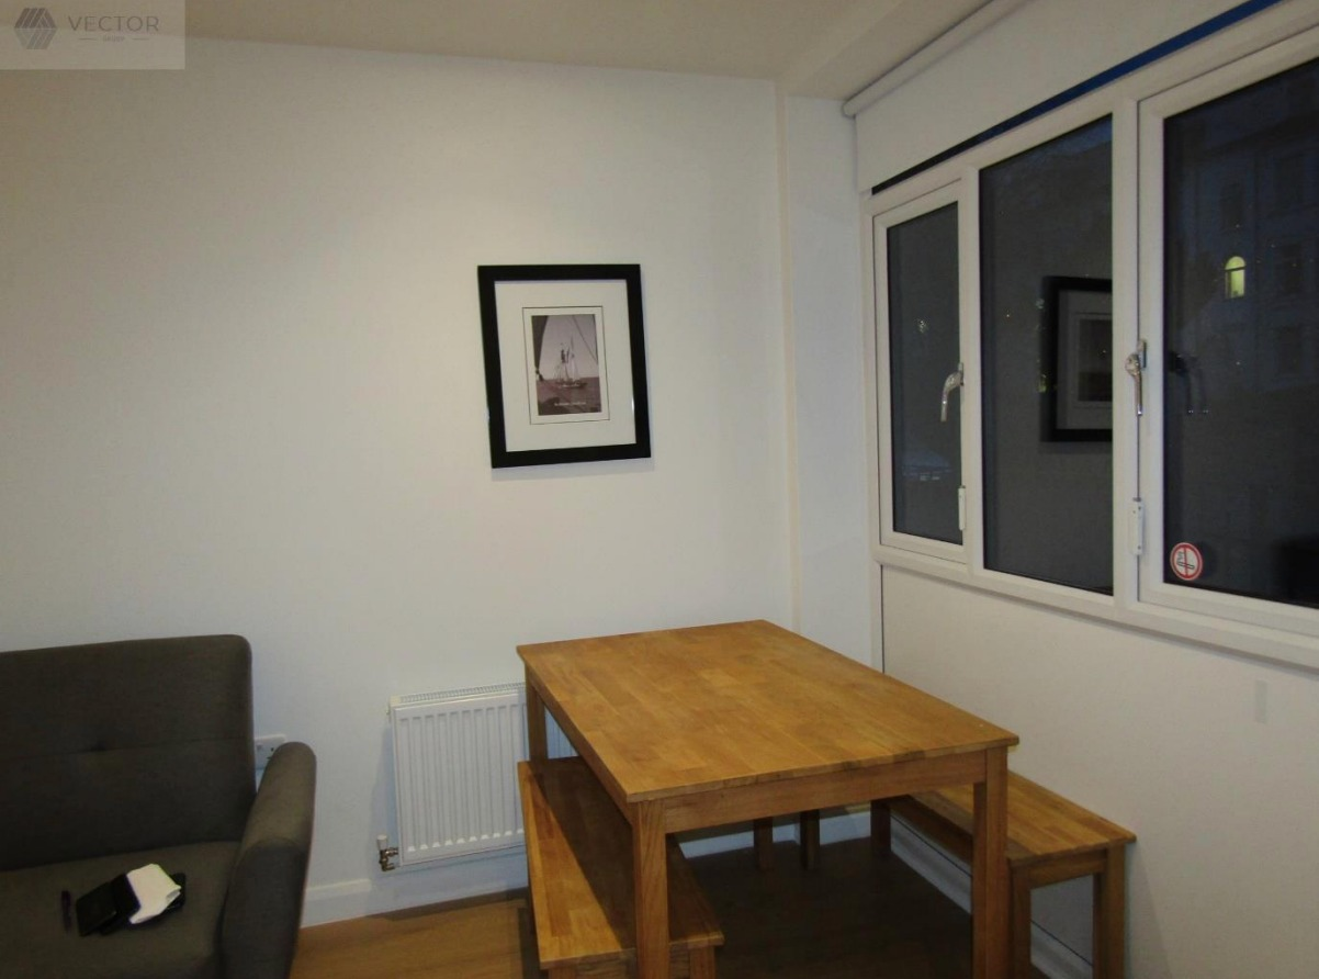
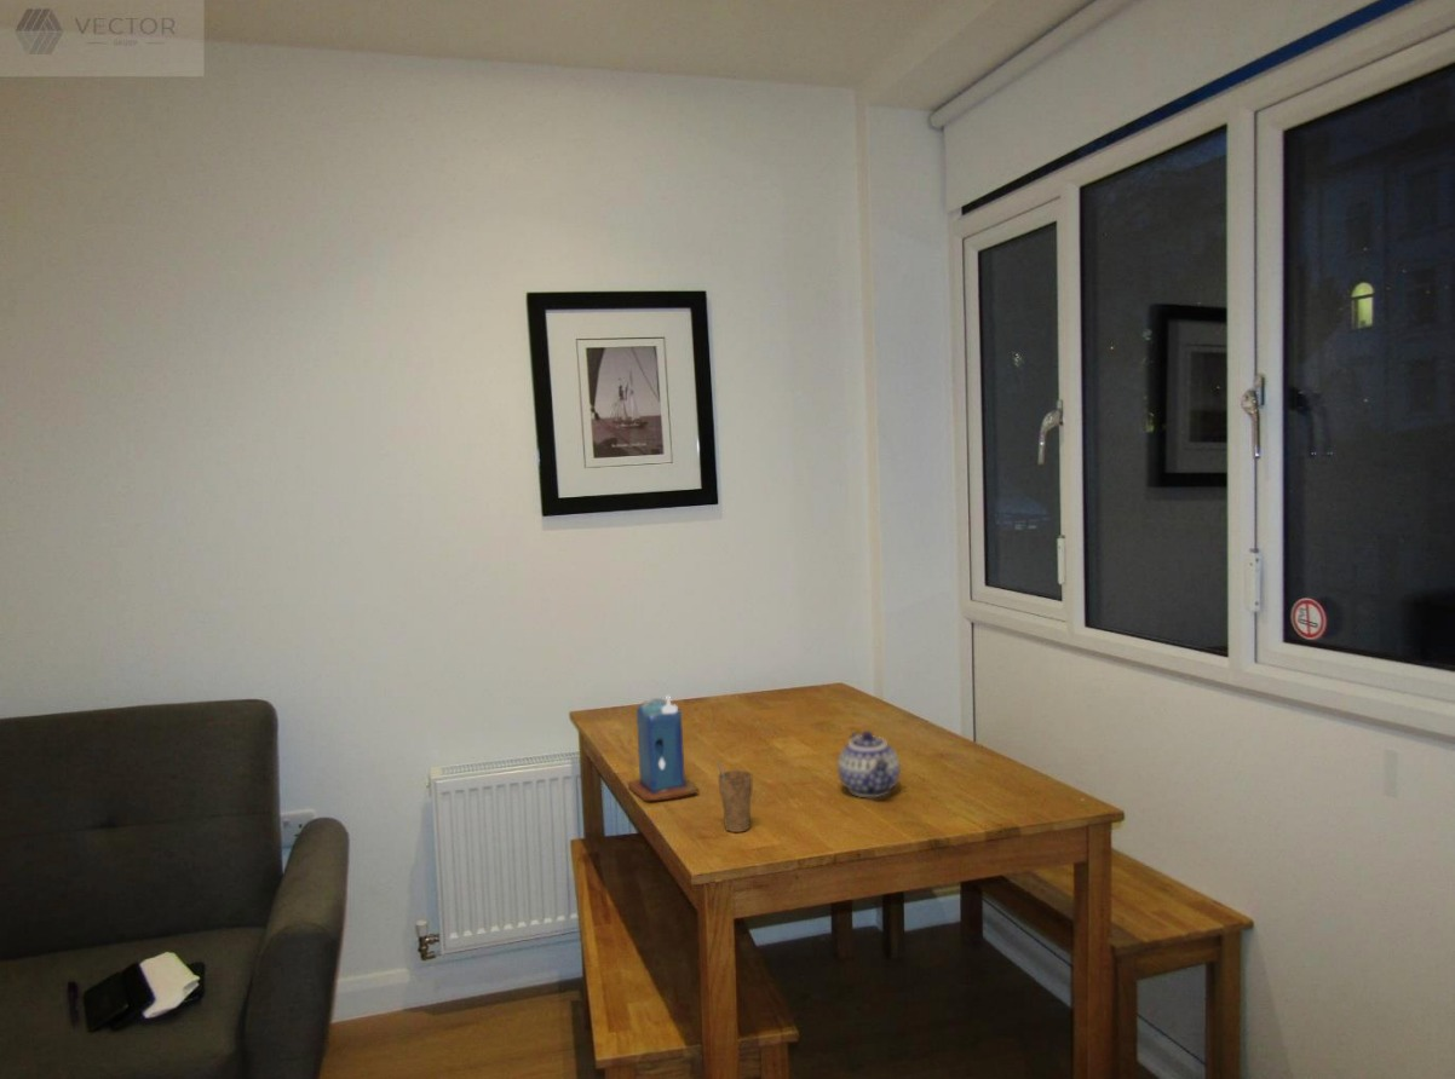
+ cup [717,761,754,833]
+ candle [627,693,700,802]
+ teapot [836,729,902,798]
